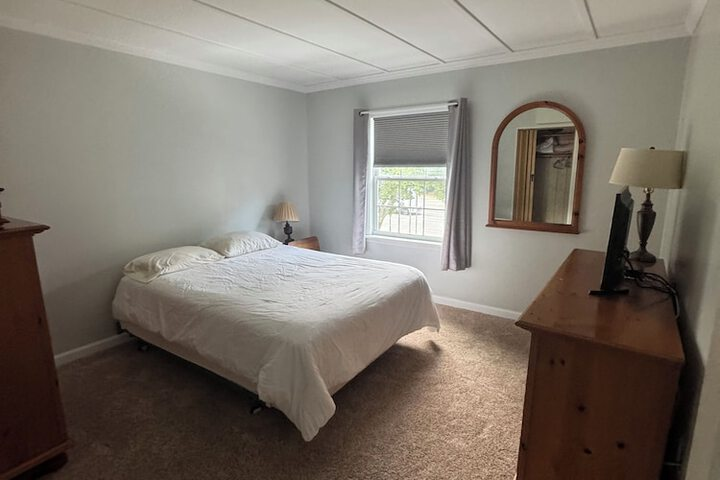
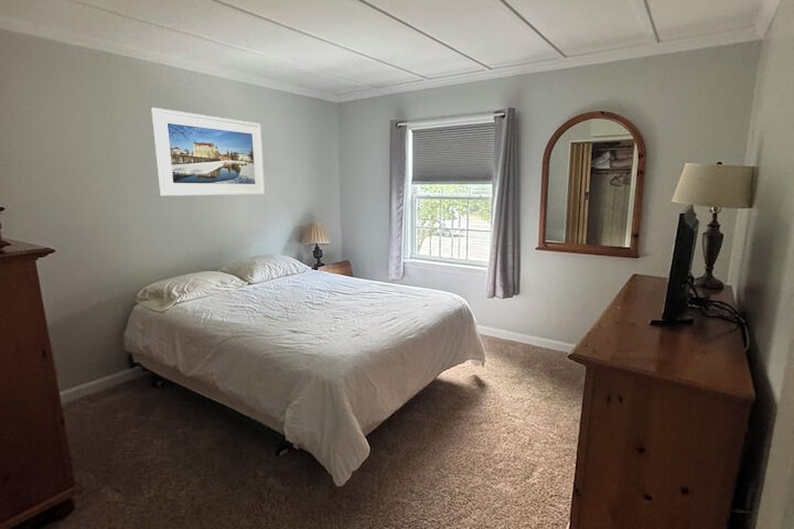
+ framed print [151,107,266,197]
